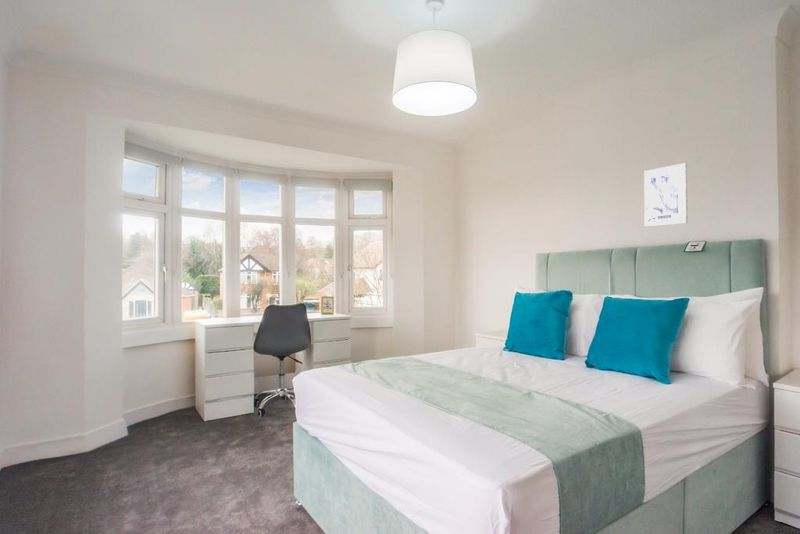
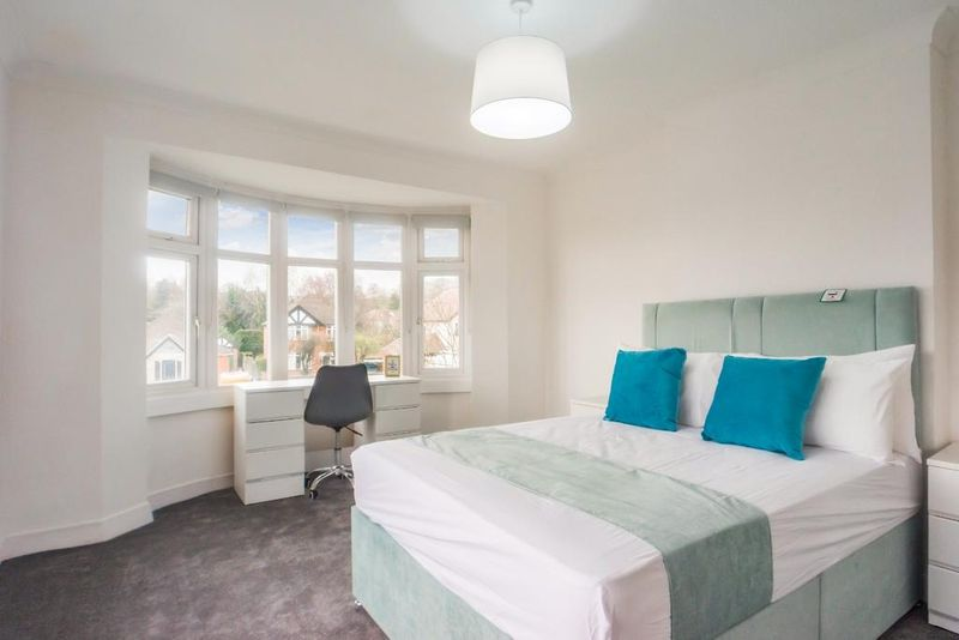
- wall art [643,162,689,228]
